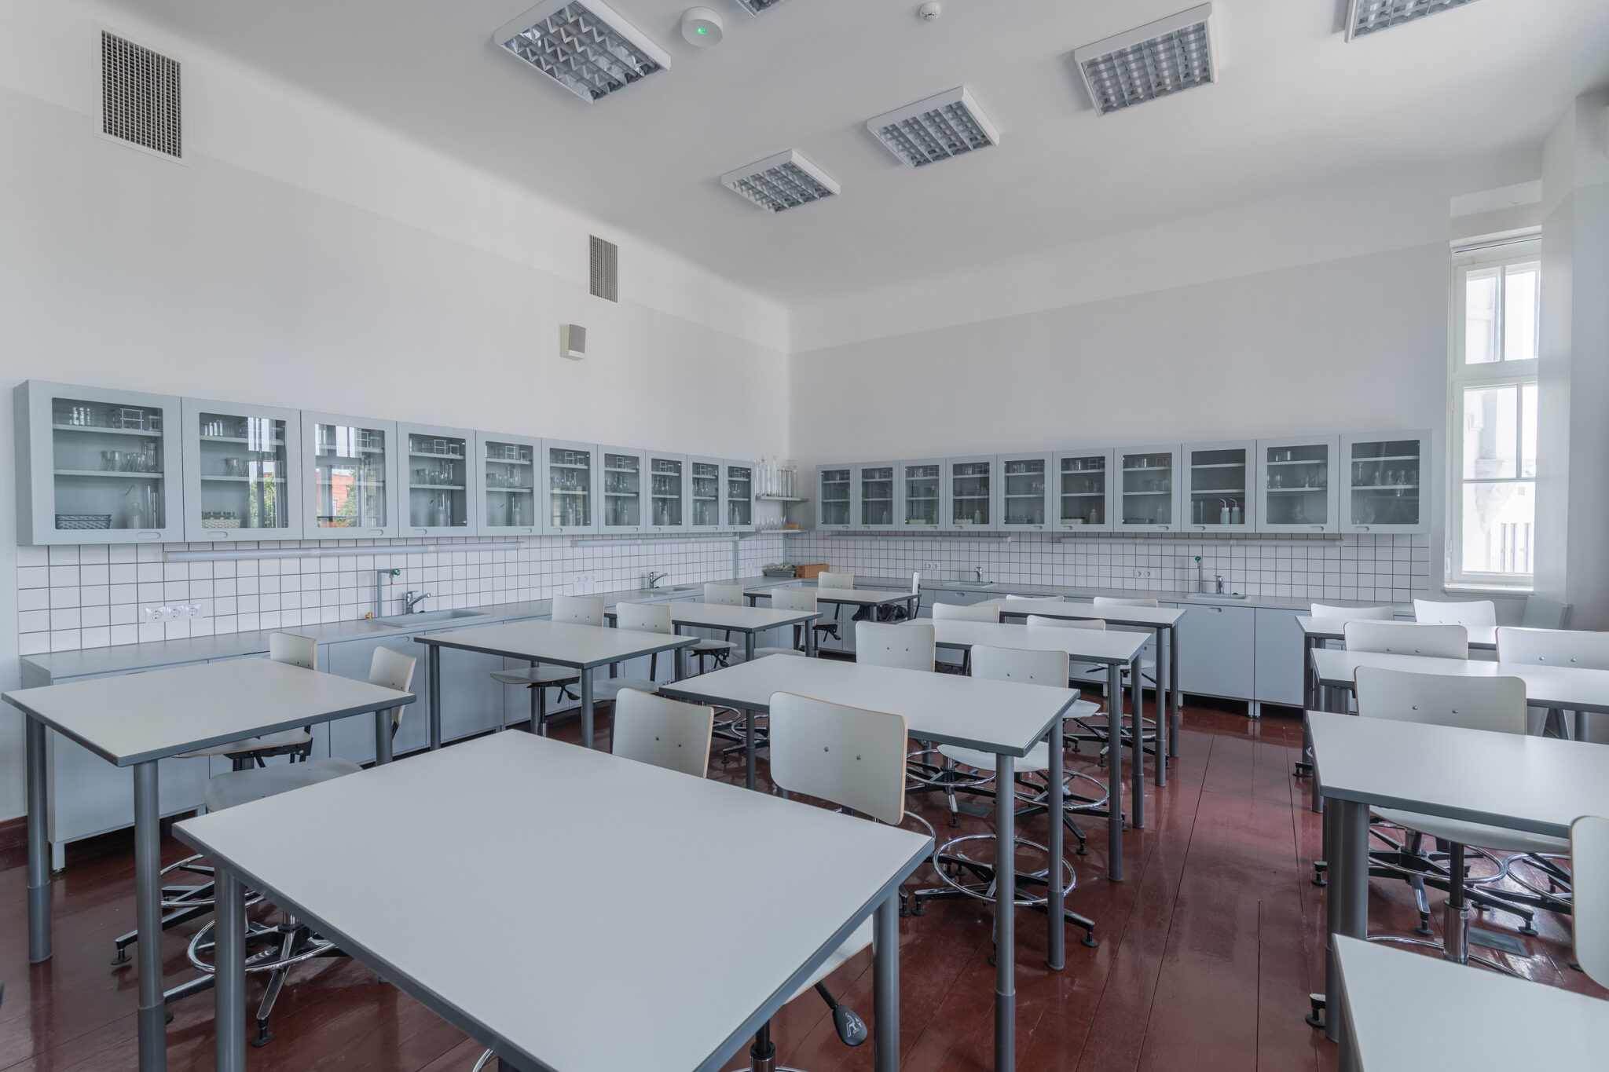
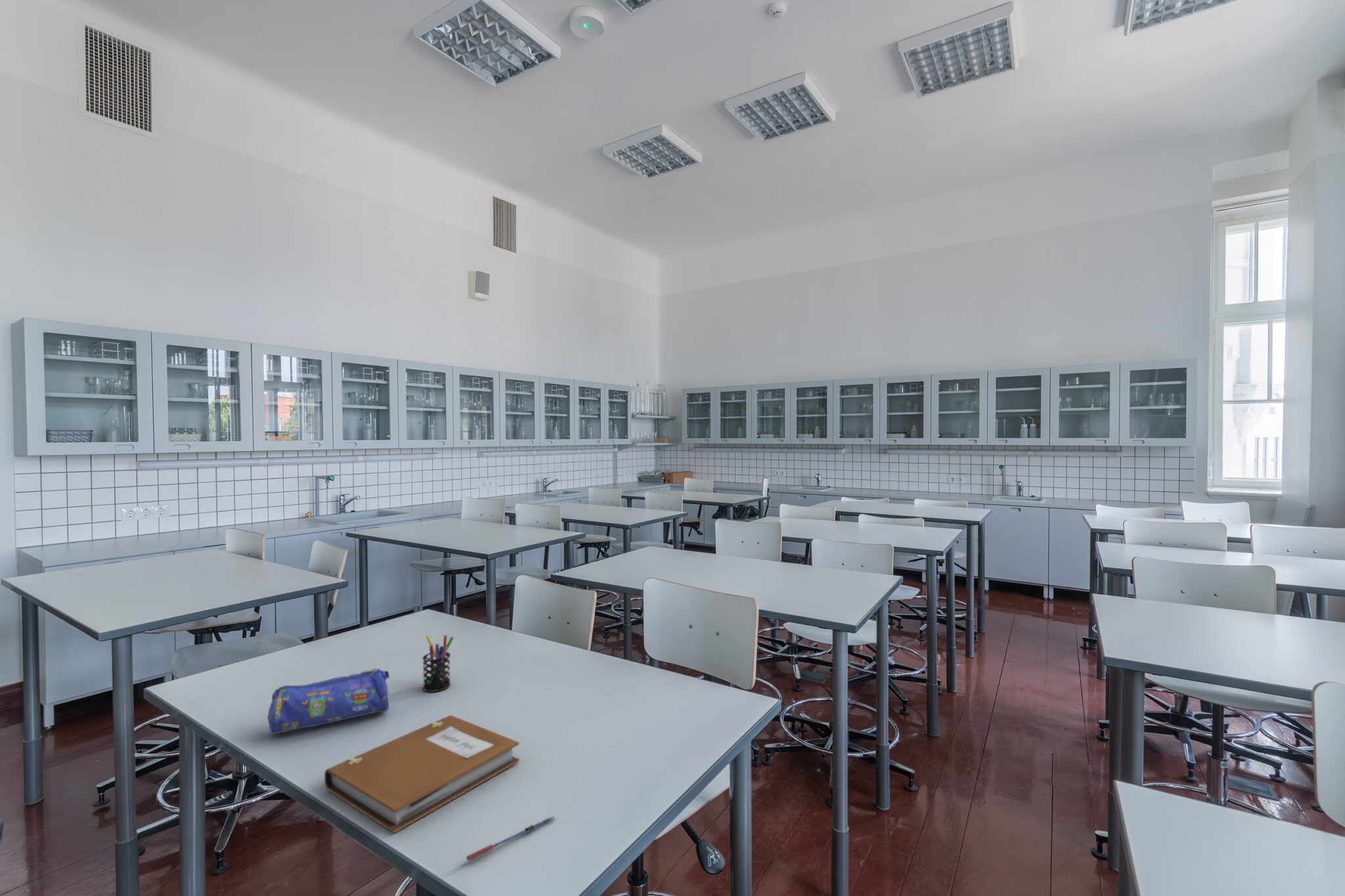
+ pencil case [267,668,390,735]
+ pen holder [422,634,454,693]
+ notebook [324,715,520,834]
+ pen [465,816,556,862]
